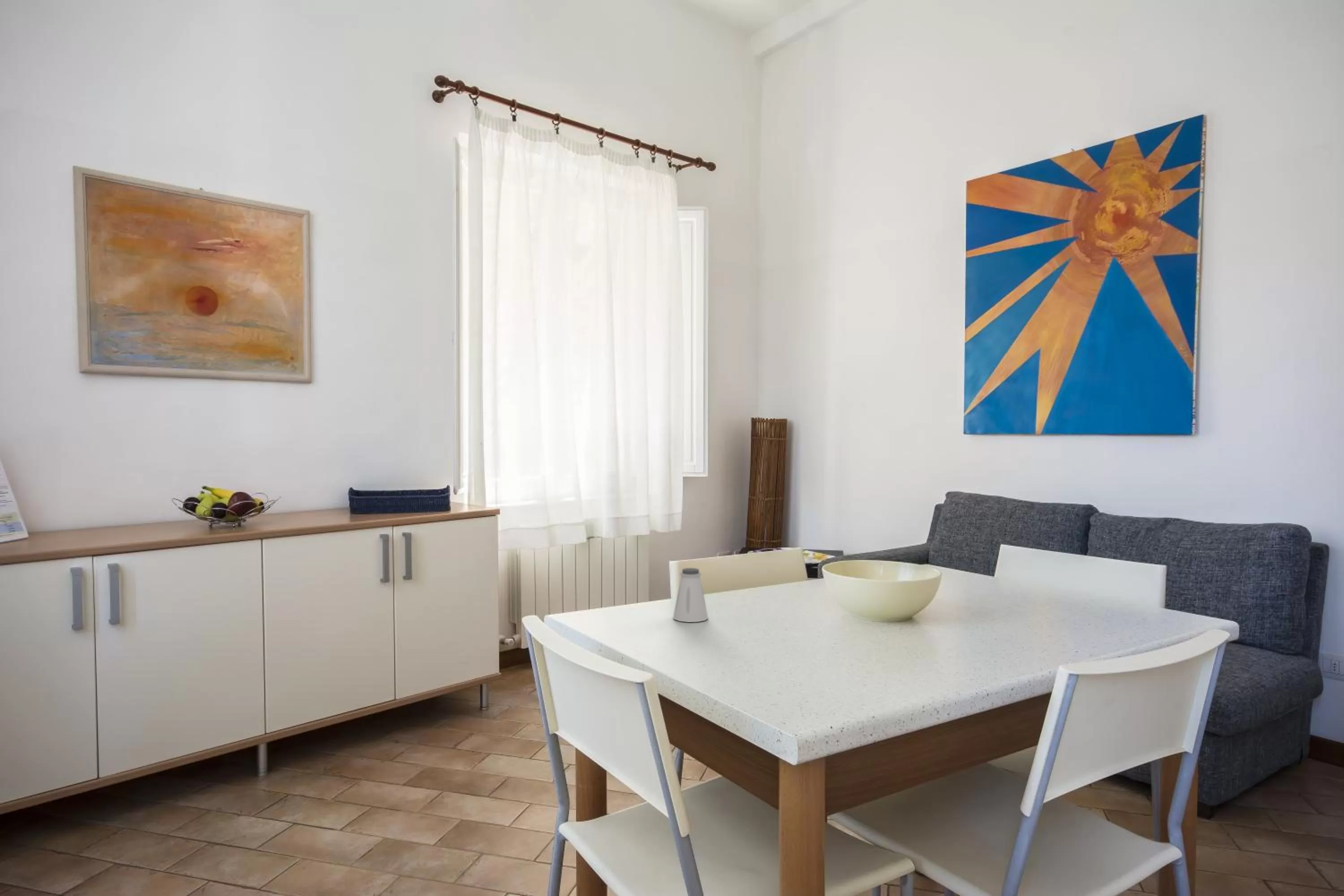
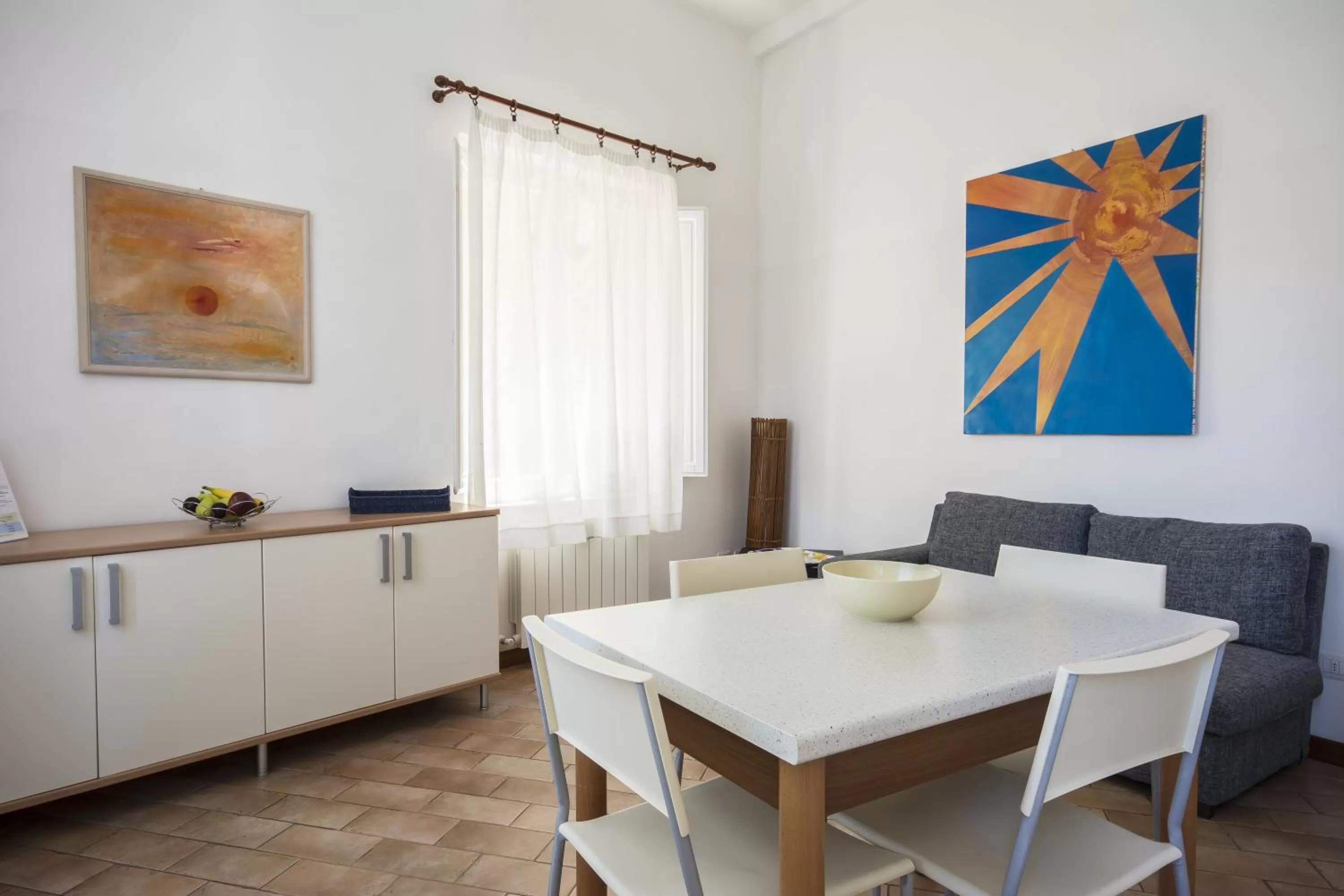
- saltshaker [672,568,709,623]
